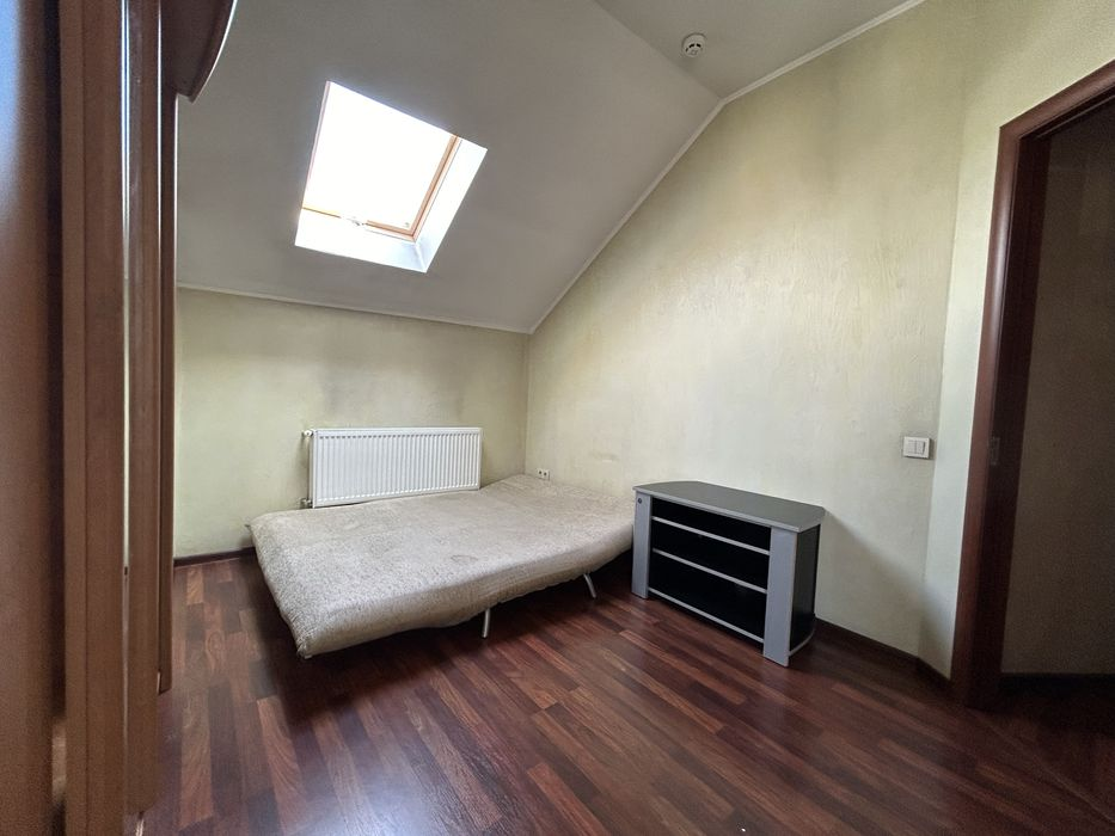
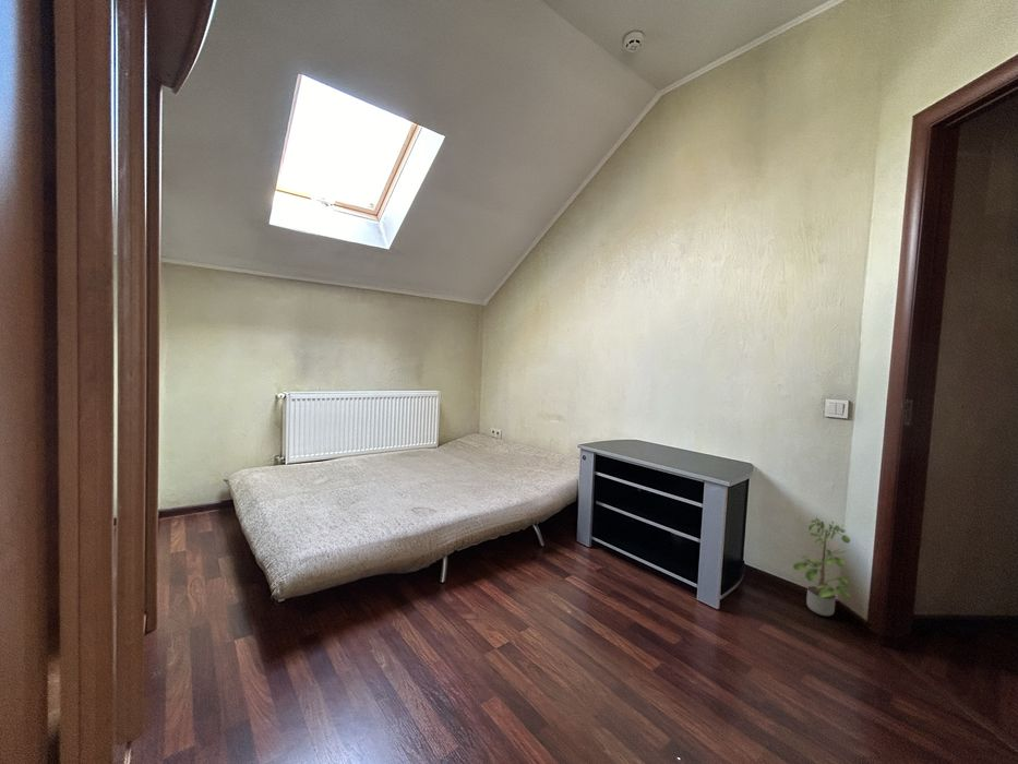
+ potted plant [792,515,852,617]
